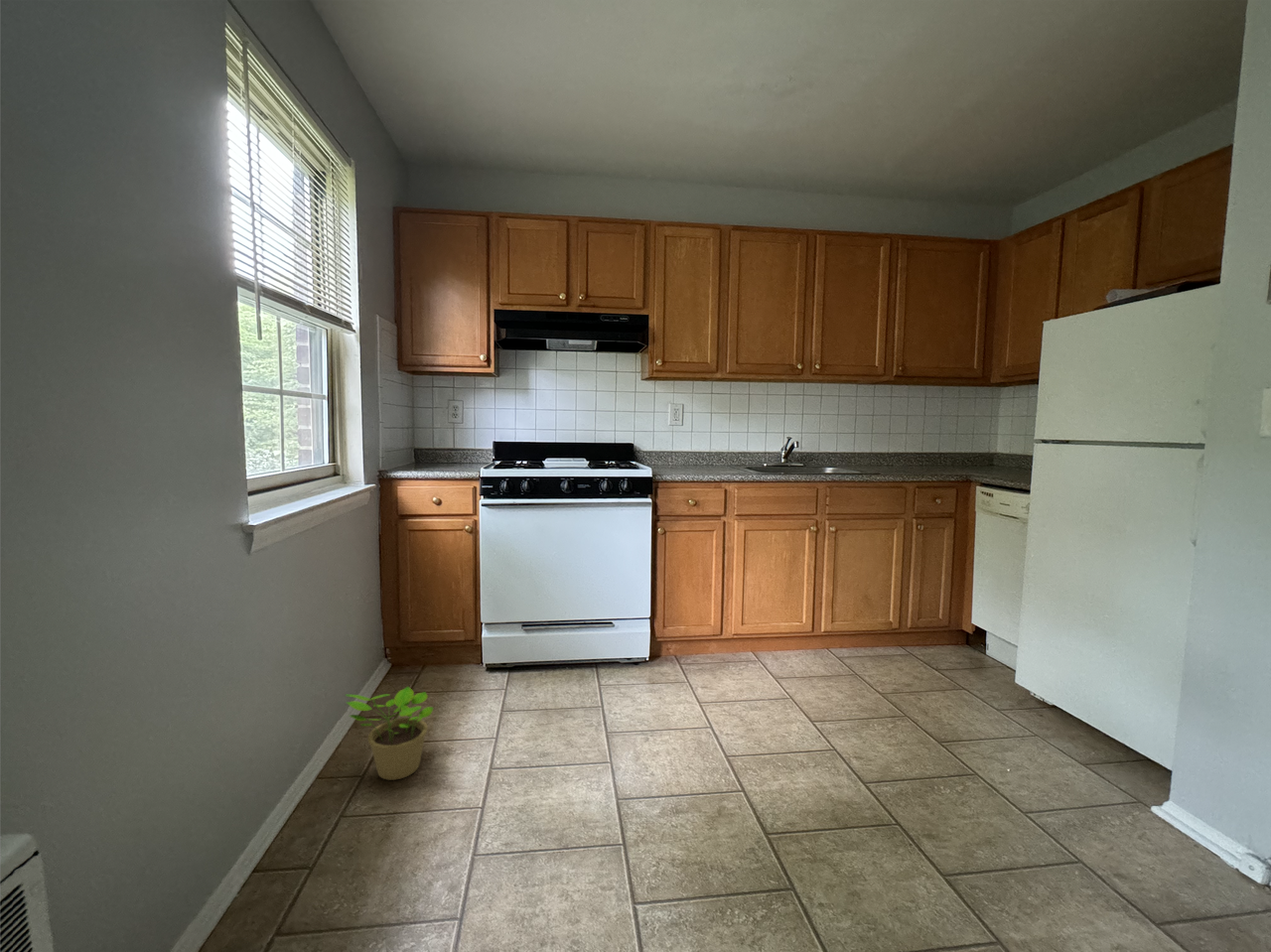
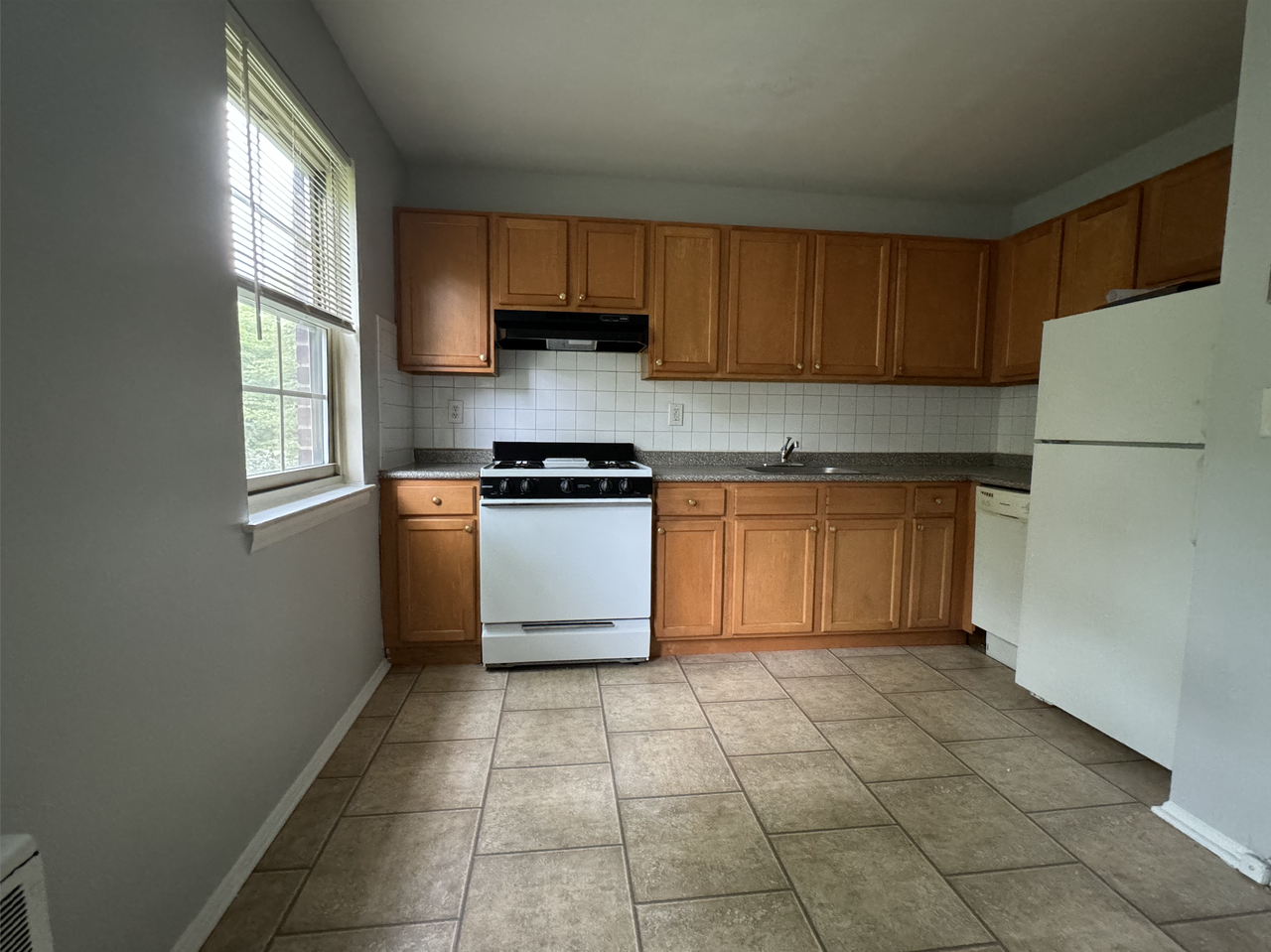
- potted plant [345,686,434,781]
